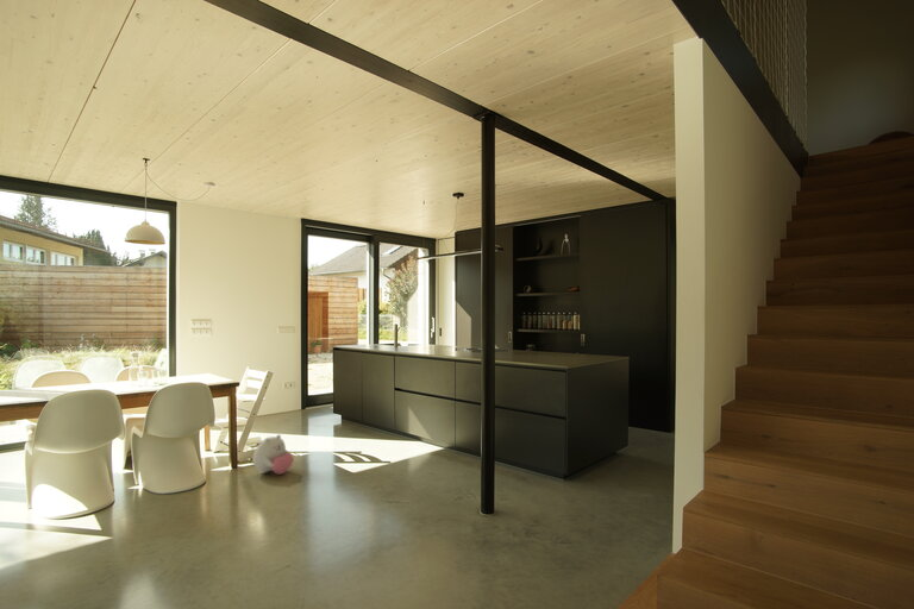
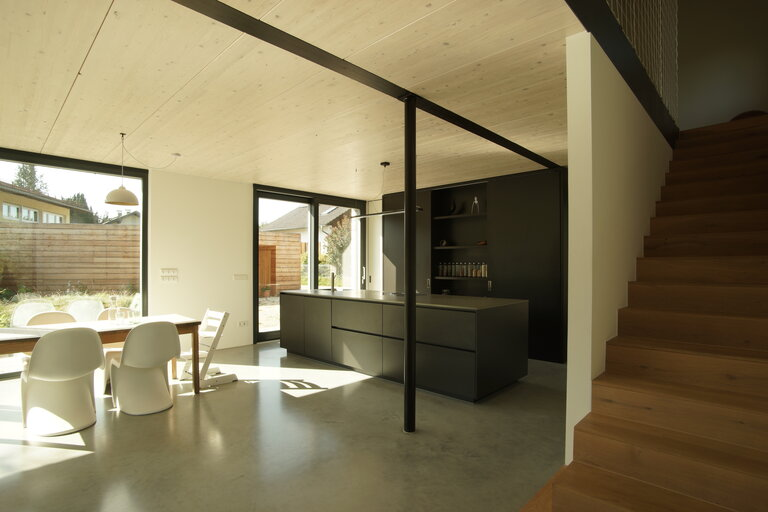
- plush toy [251,433,295,476]
